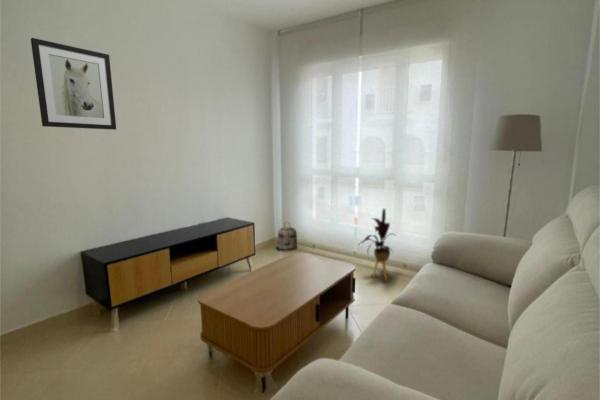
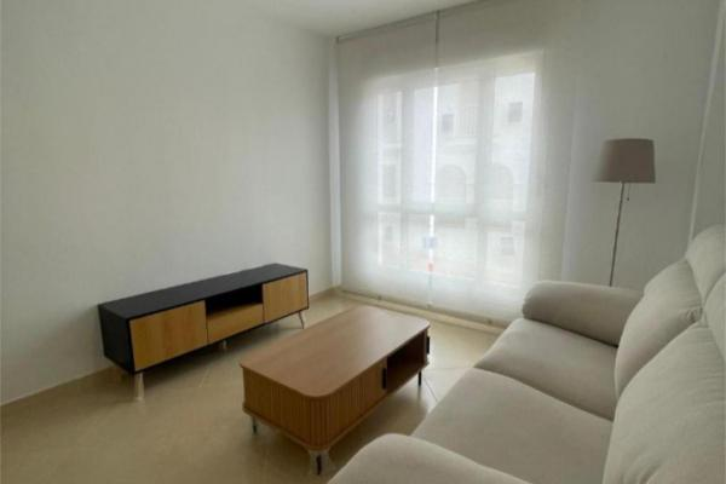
- wall art [30,37,117,131]
- basket [276,221,299,253]
- house plant [356,207,396,281]
